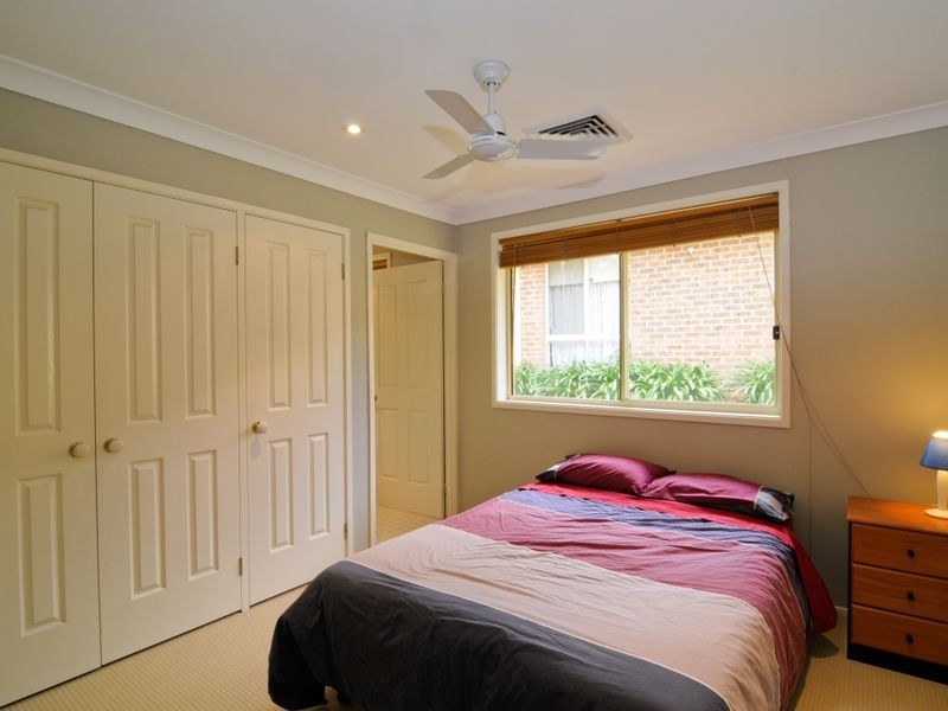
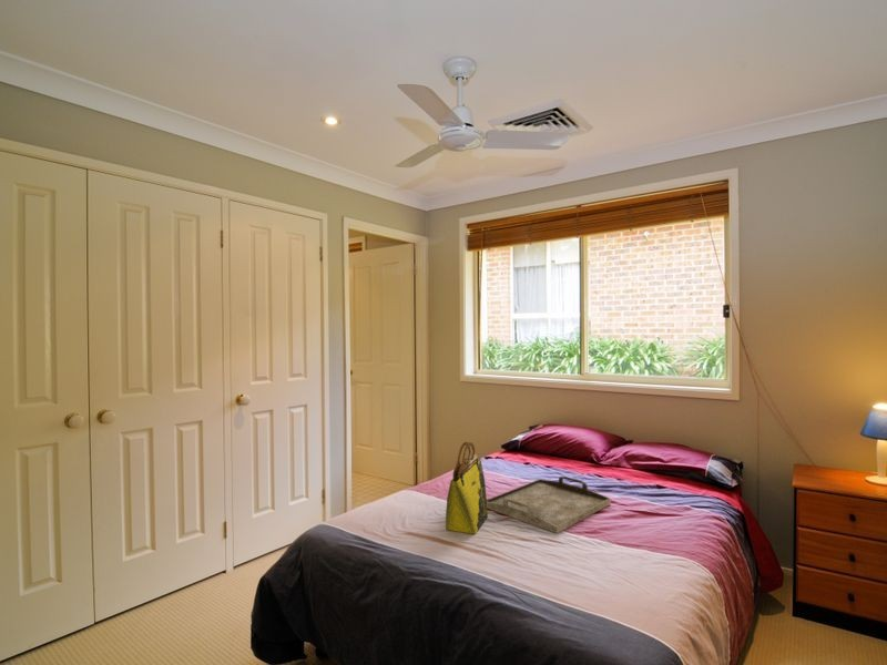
+ serving tray [487,475,612,534]
+ tote bag [445,441,489,535]
